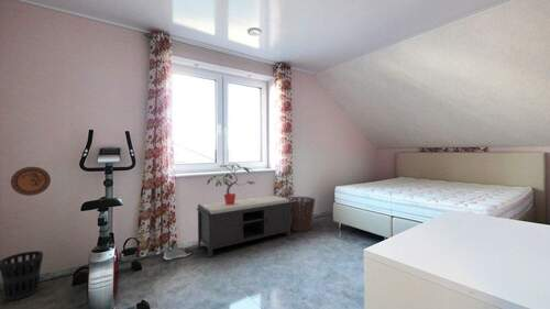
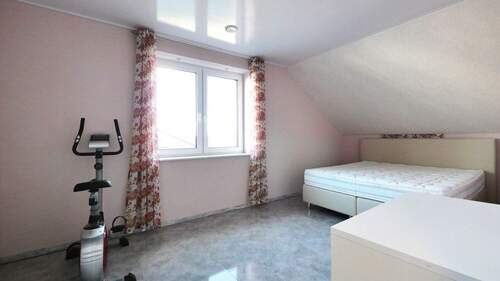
- basket [285,196,316,233]
- wastebasket [0,250,44,301]
- potted plant [207,163,256,205]
- decorative plate [10,166,52,197]
- sneaker [163,241,194,262]
- bench [196,194,292,257]
